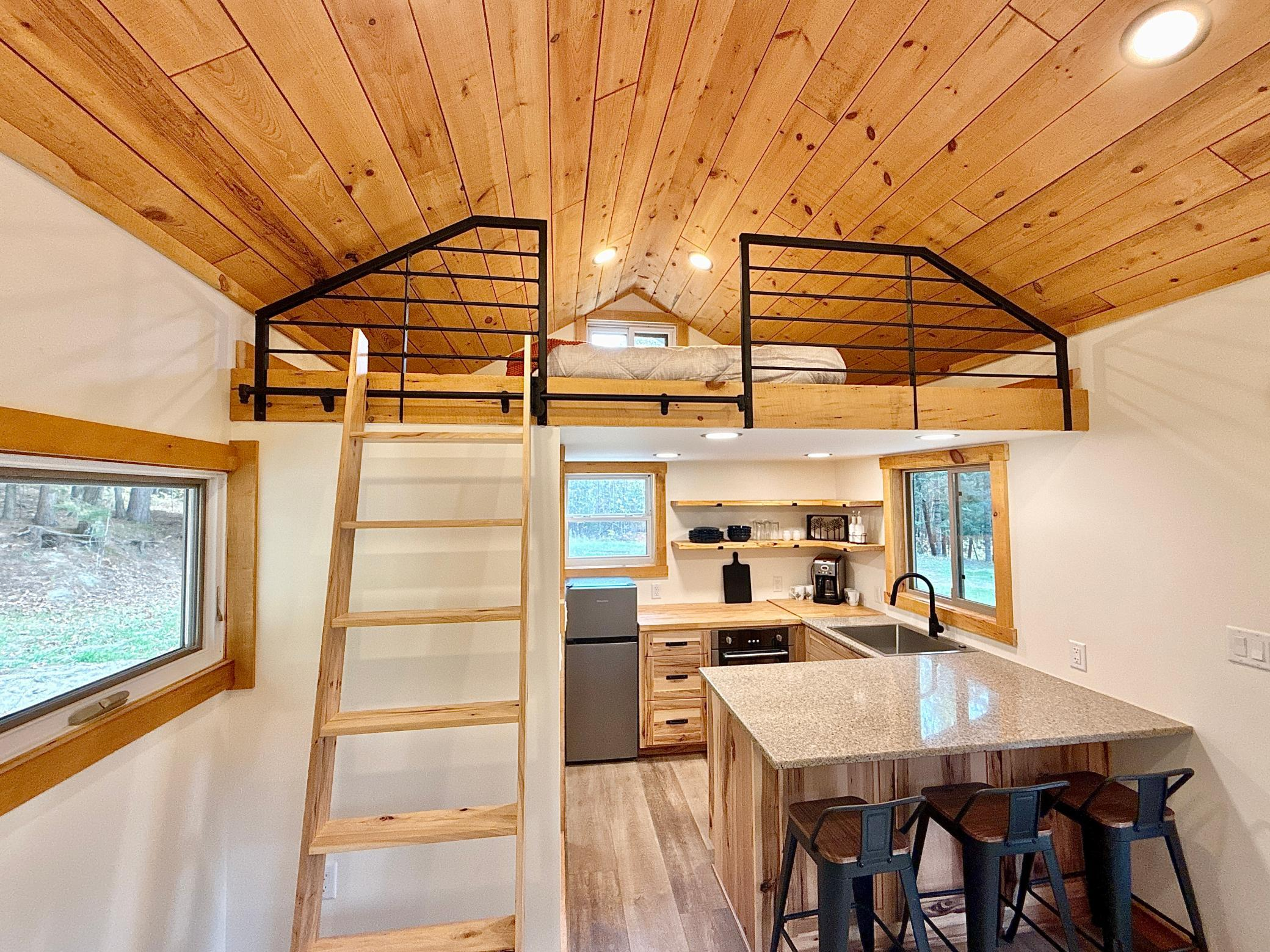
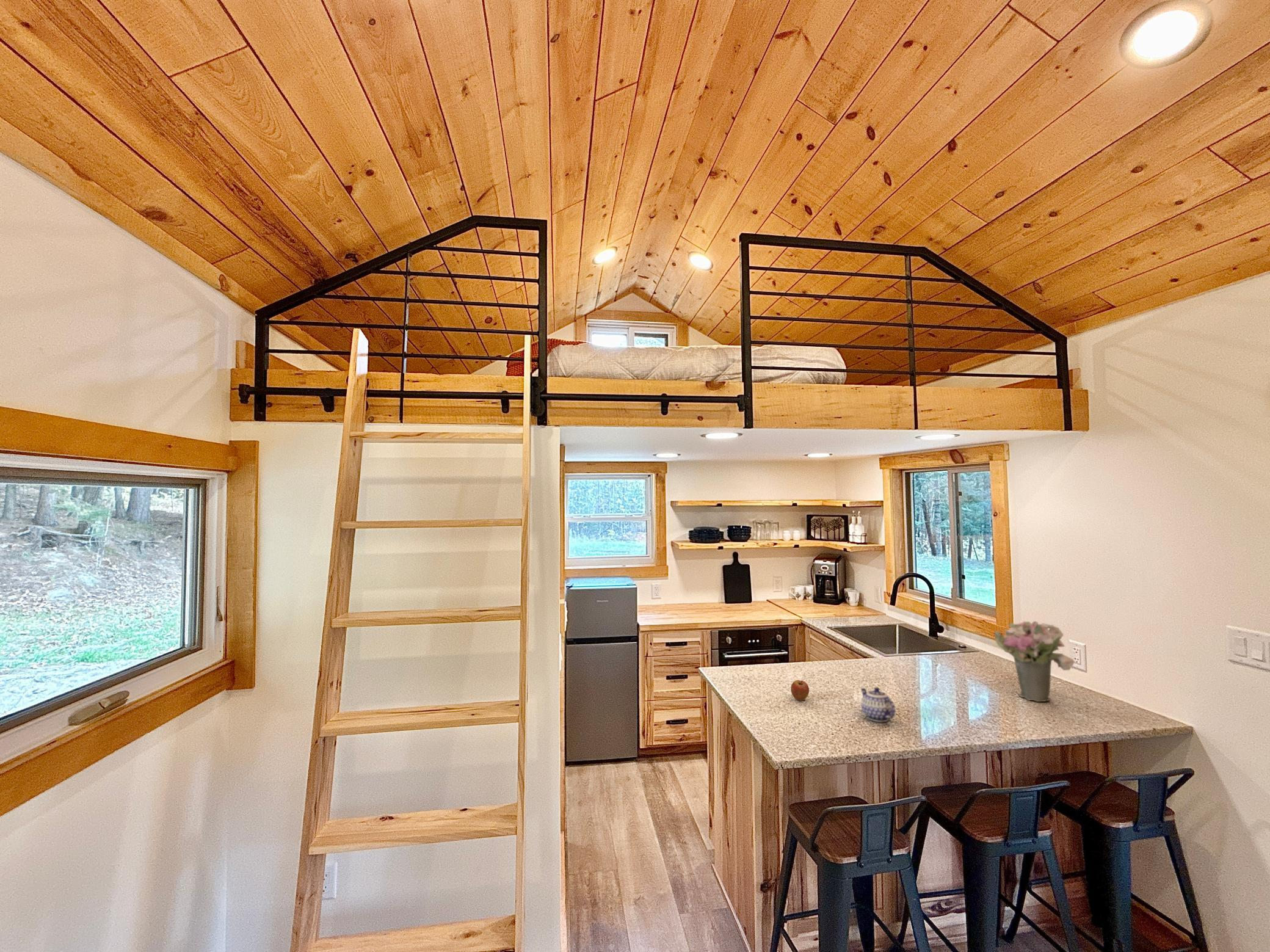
+ flower bouquet [993,620,1076,702]
+ fruit [791,680,810,701]
+ teapot [860,687,896,722]
